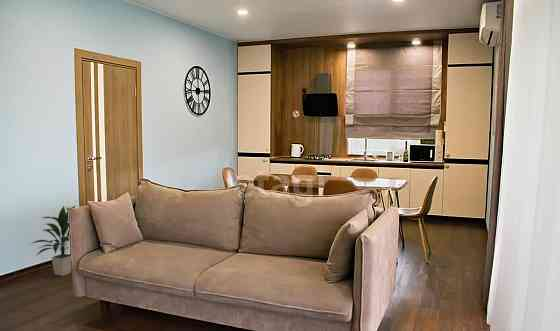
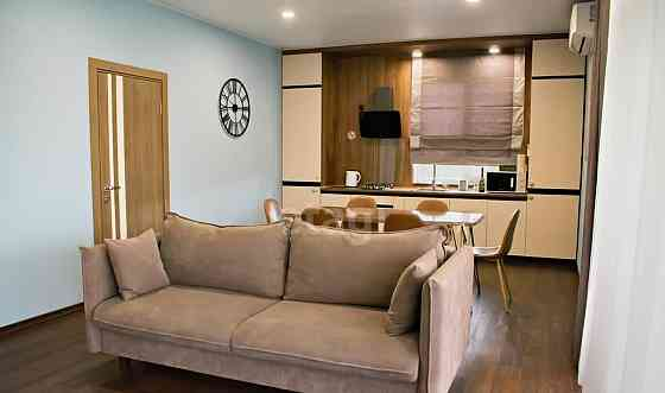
- indoor plant [29,205,76,277]
